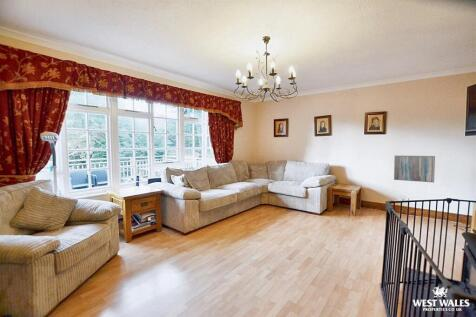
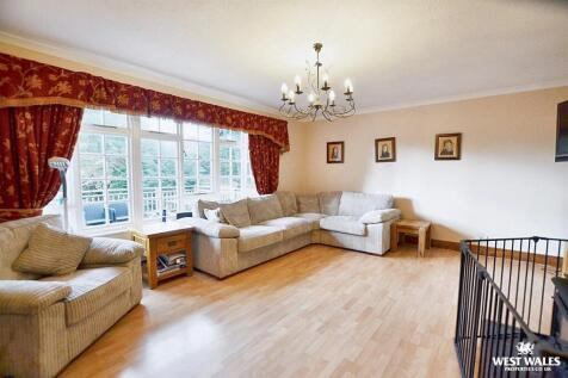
- wall art [393,155,436,183]
